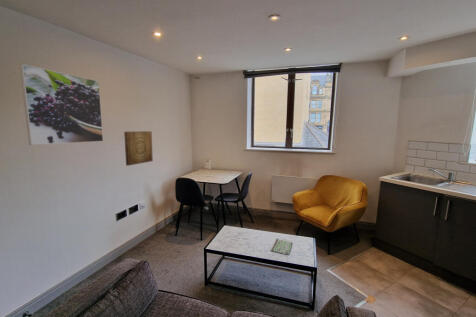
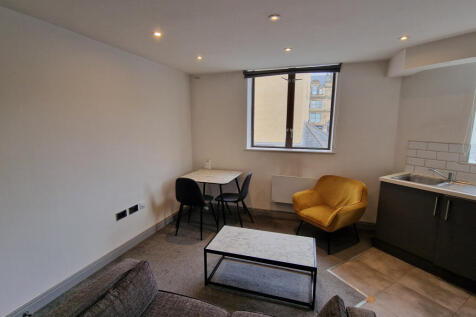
- book [270,238,294,256]
- wall art [123,130,154,167]
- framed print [19,63,104,146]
